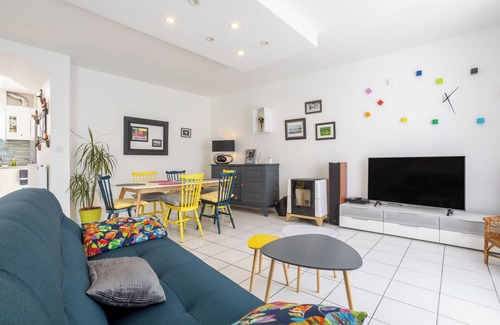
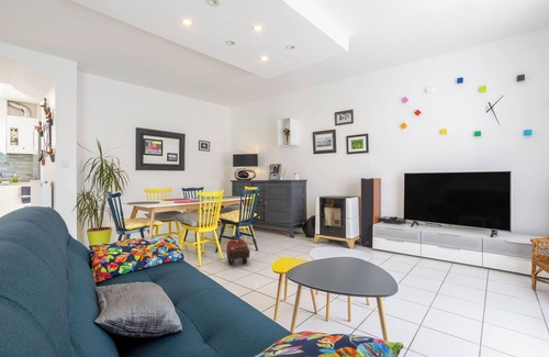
+ backpack [225,237,251,266]
